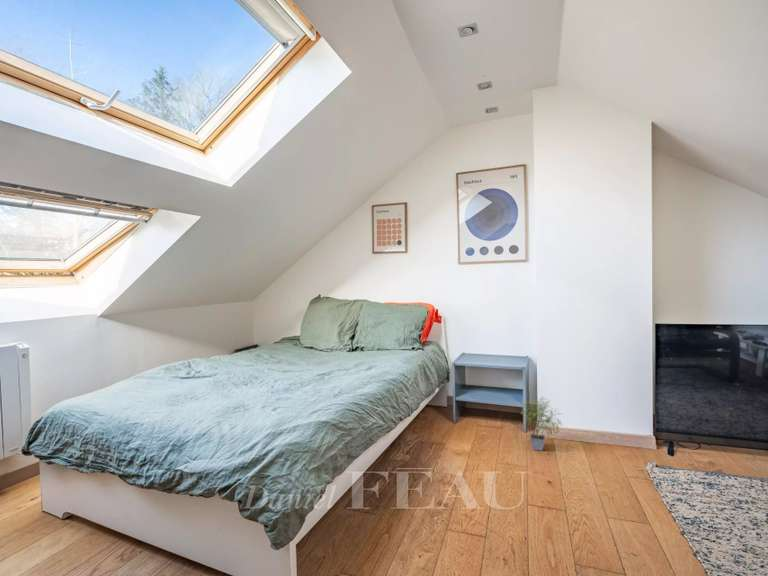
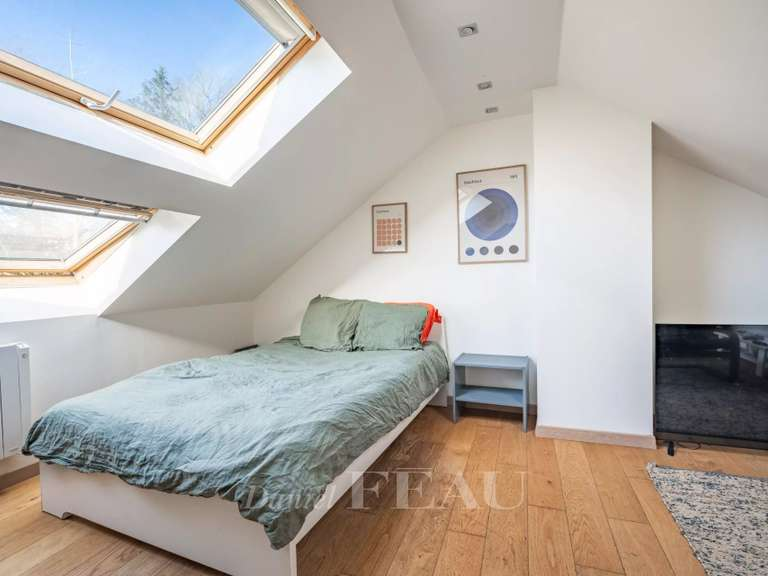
- potted plant [519,397,564,452]
